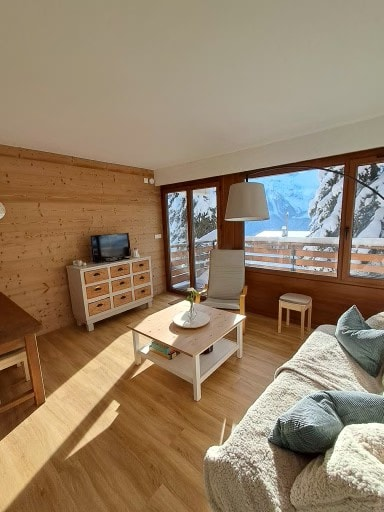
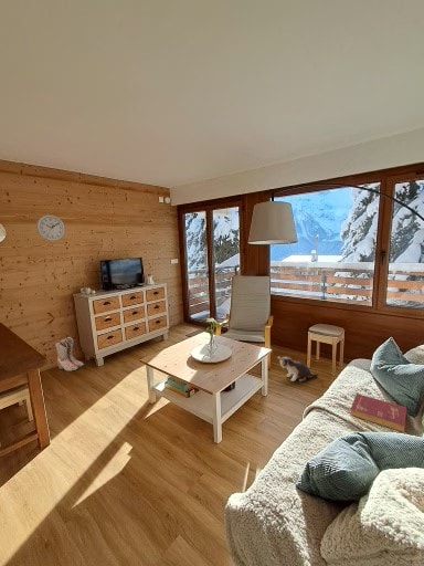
+ plush toy [276,355,319,382]
+ wall clock [35,213,66,242]
+ boots [54,336,85,373]
+ book [350,392,407,433]
